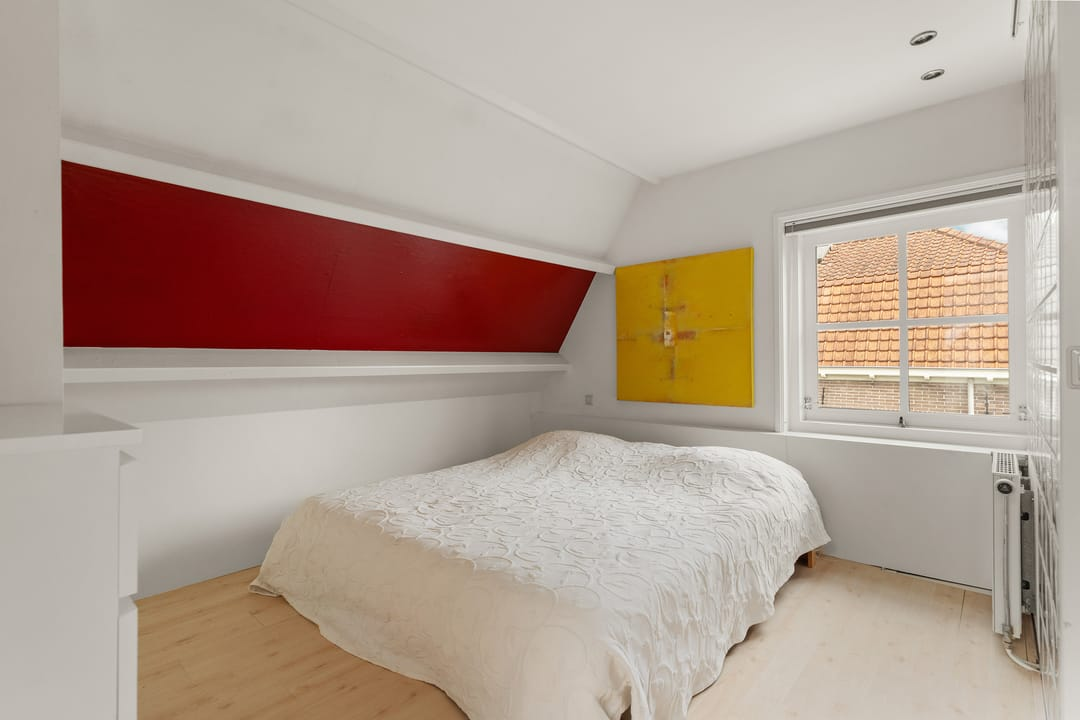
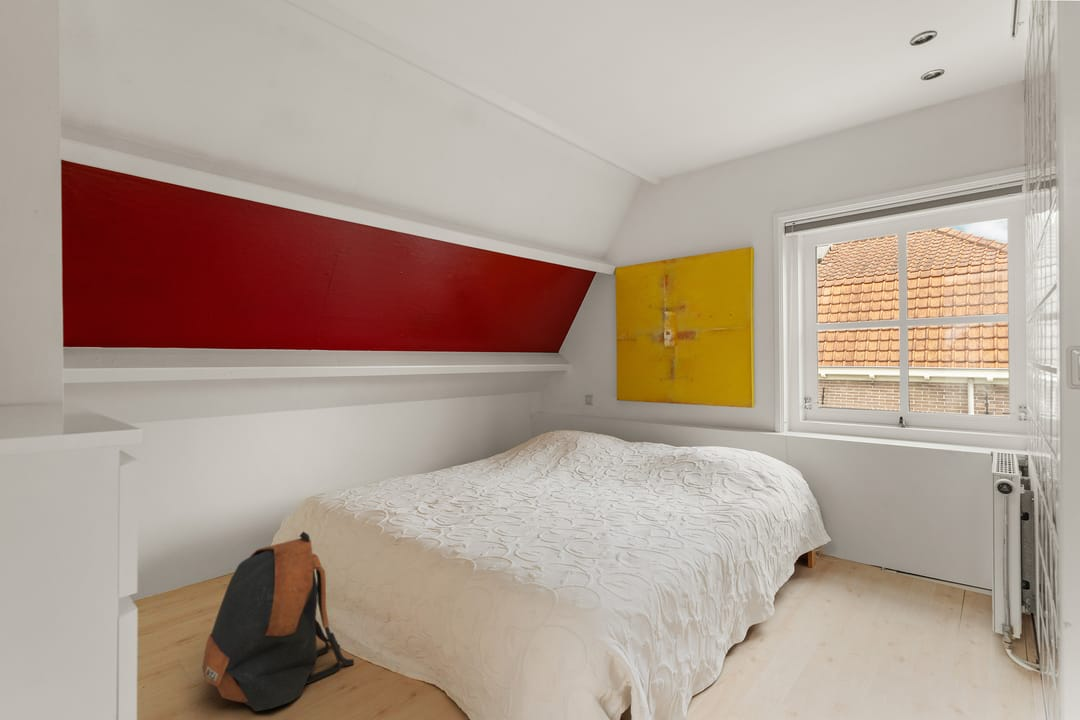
+ backpack [201,530,355,712]
